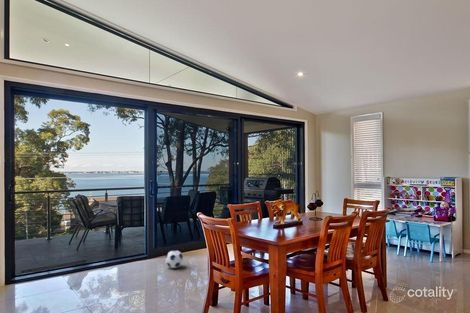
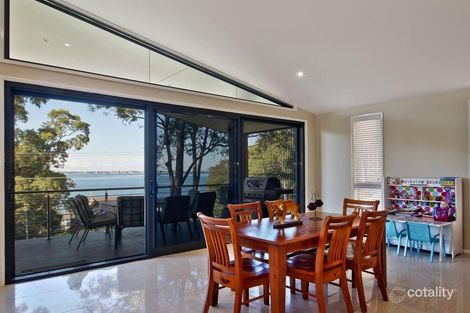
- soccer ball [165,249,184,269]
